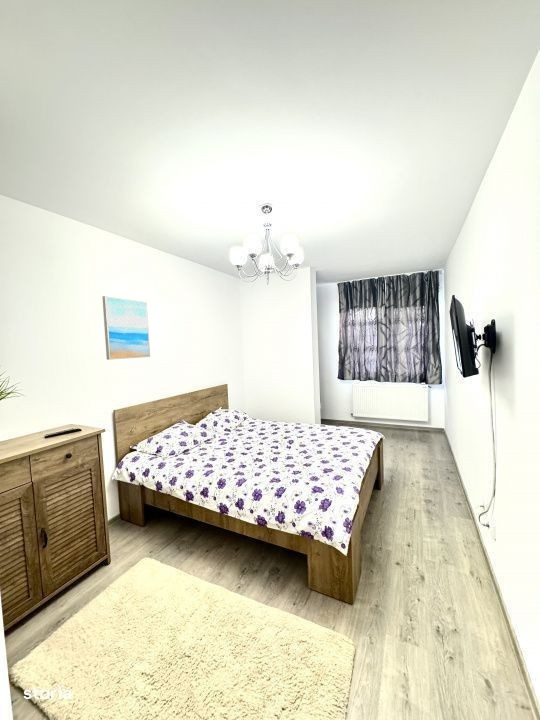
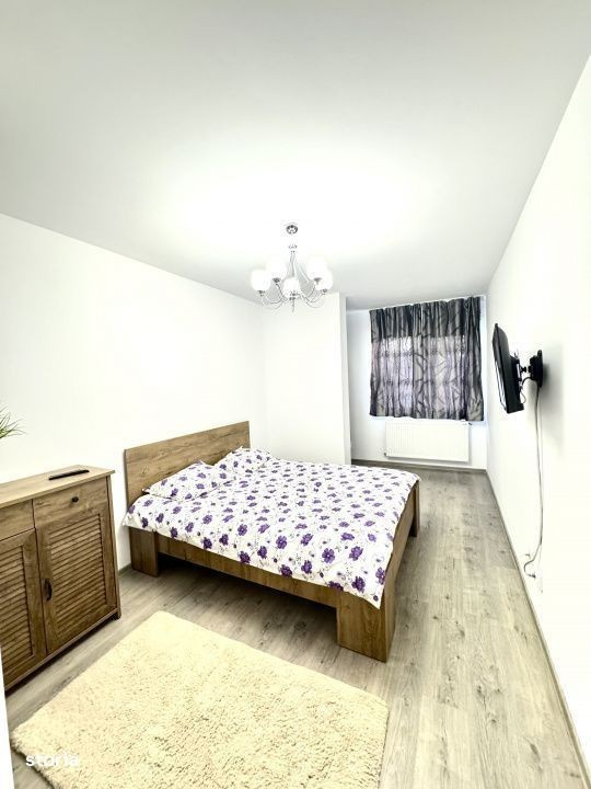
- wall art [101,295,151,361]
